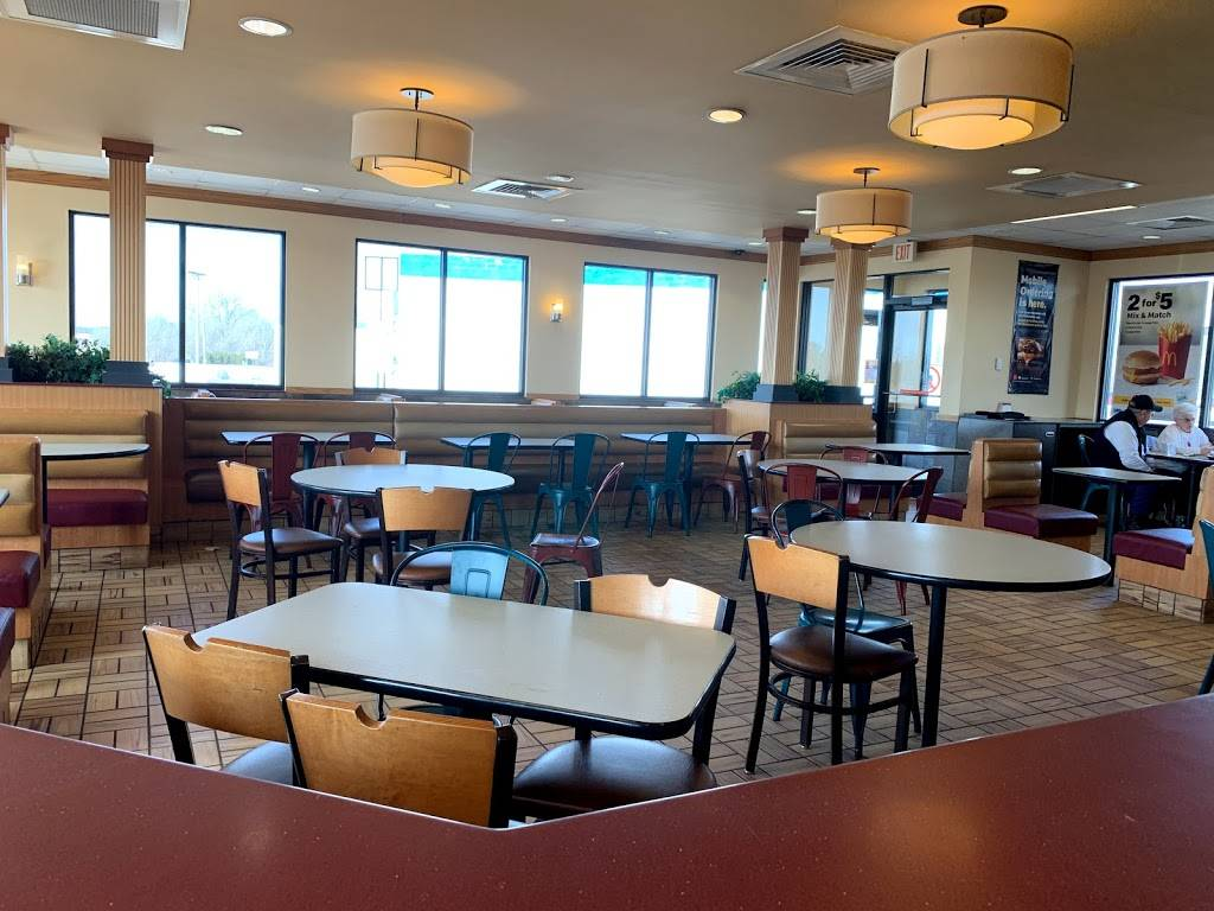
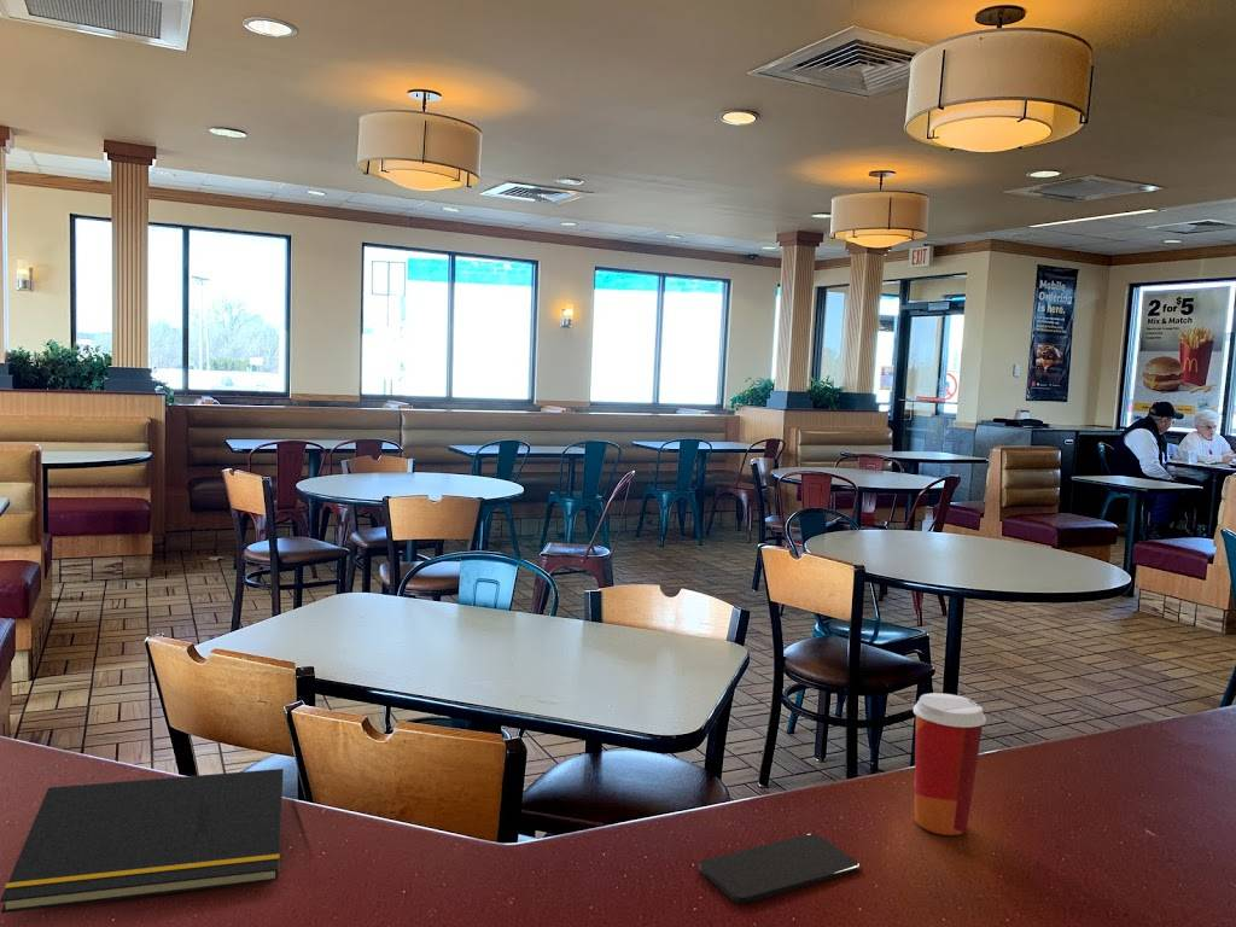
+ notepad [0,768,285,914]
+ smartphone [698,833,861,905]
+ paper cup [913,692,987,836]
